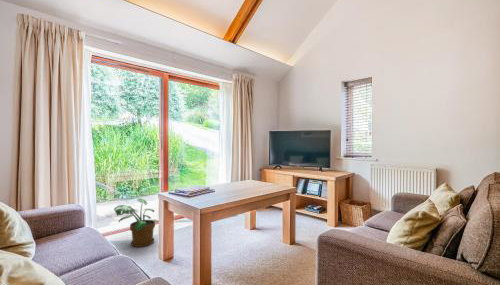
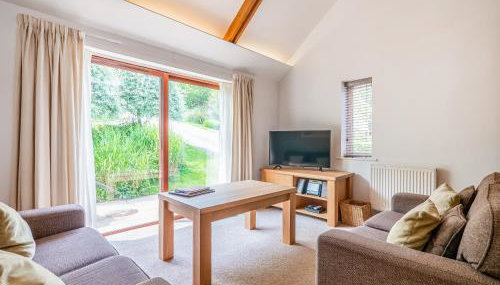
- potted plant [113,198,160,248]
